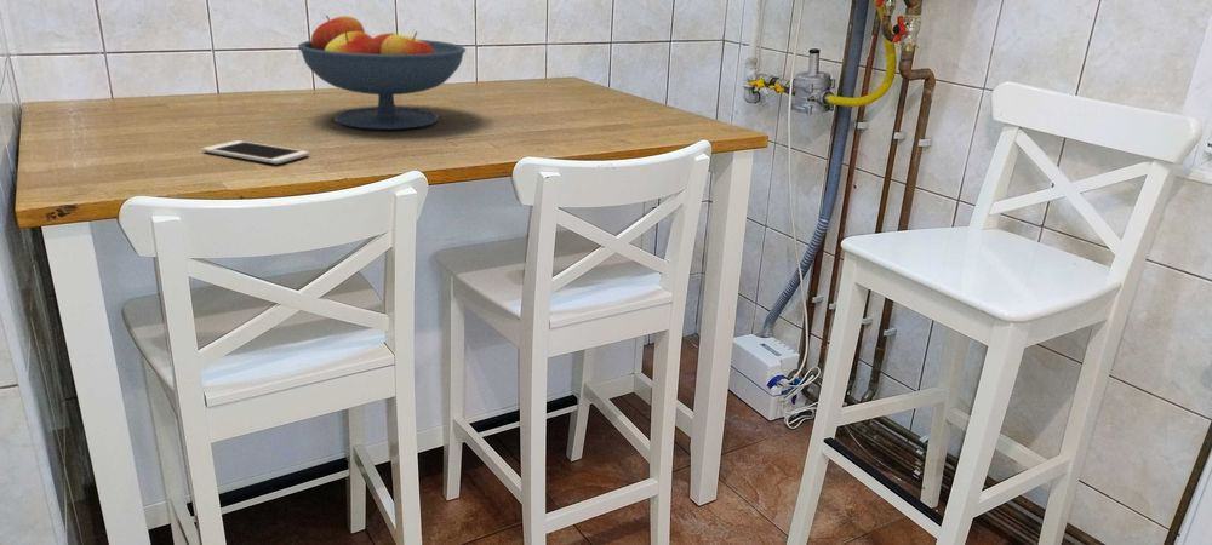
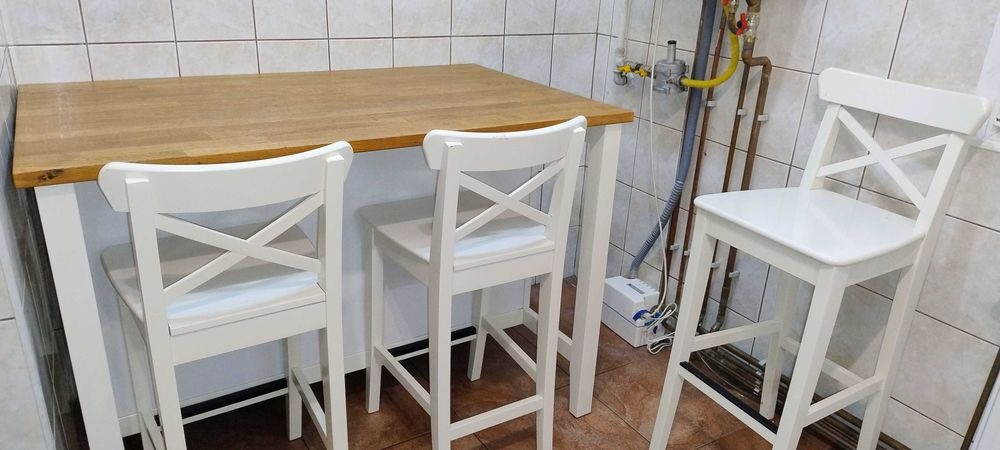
- fruit bowl [297,13,467,131]
- cell phone [201,139,310,165]
